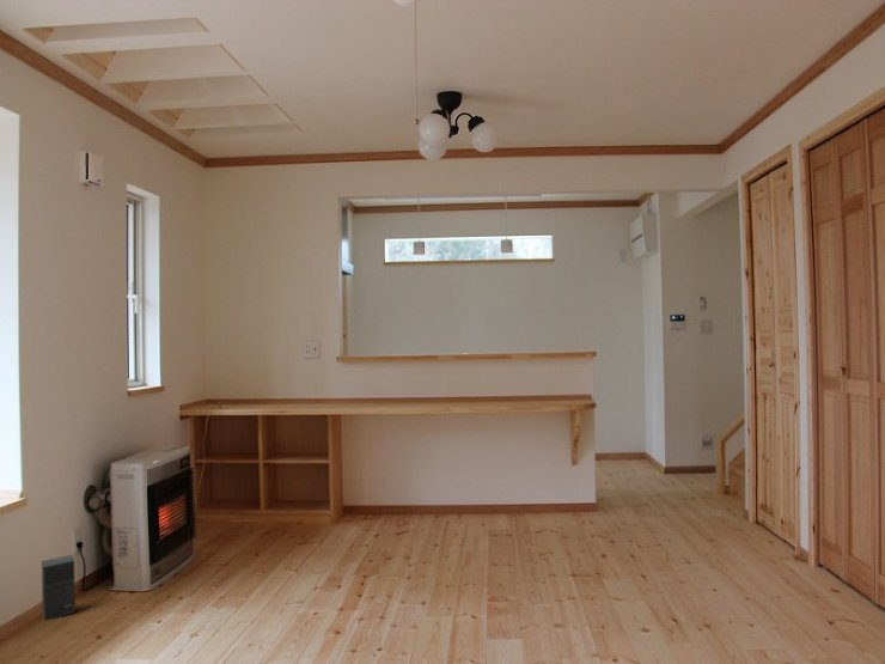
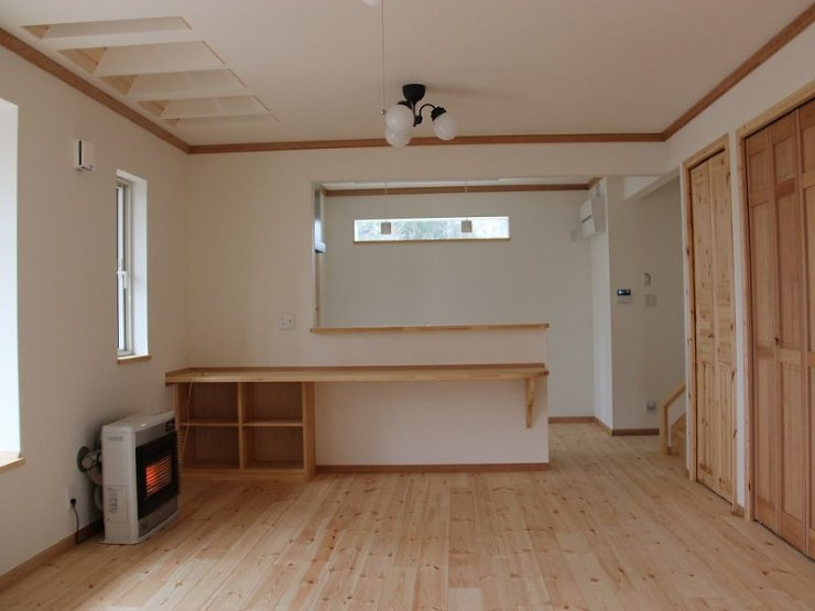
- speaker [41,554,77,621]
